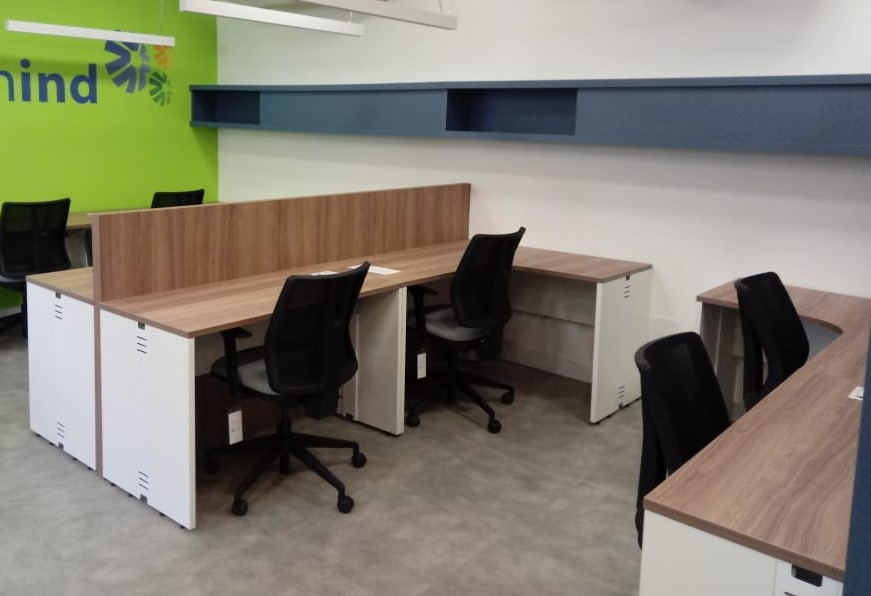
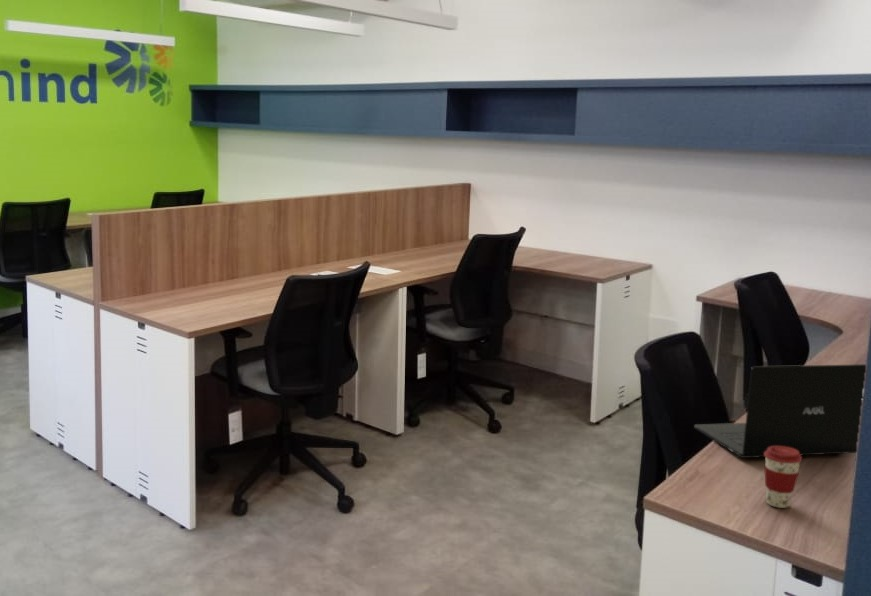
+ coffee cup [764,446,803,509]
+ laptop [693,363,867,459]
